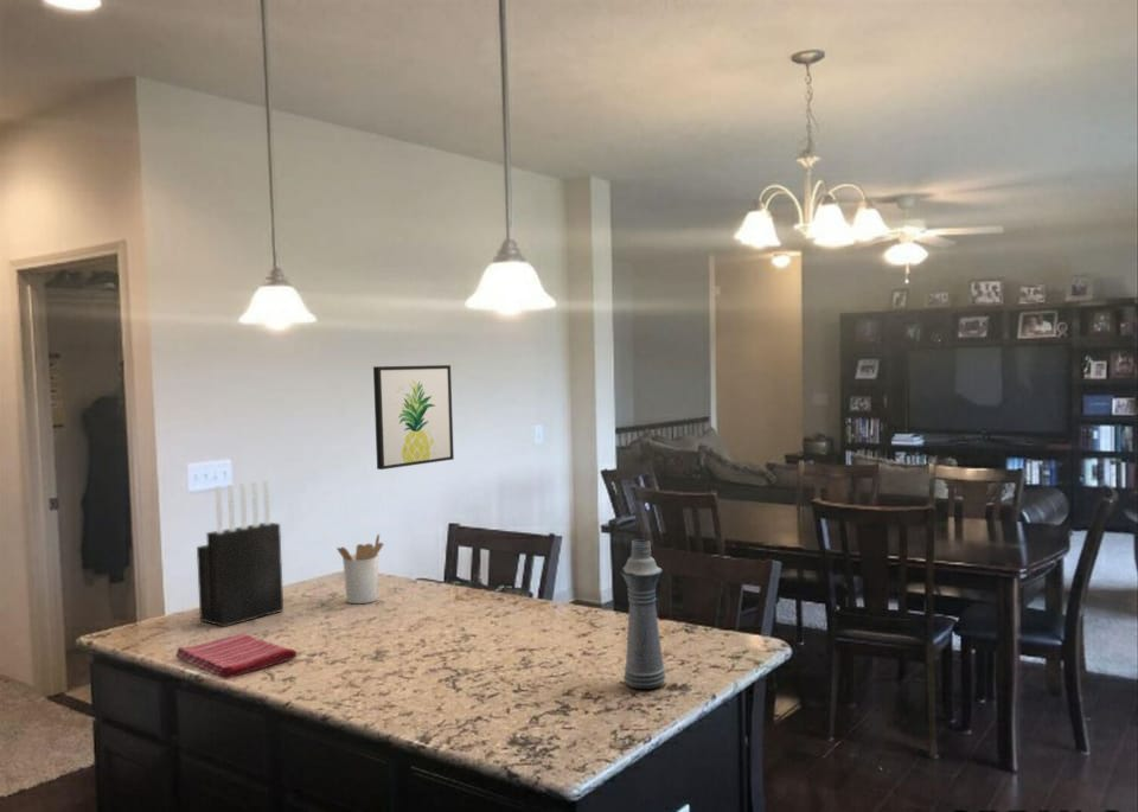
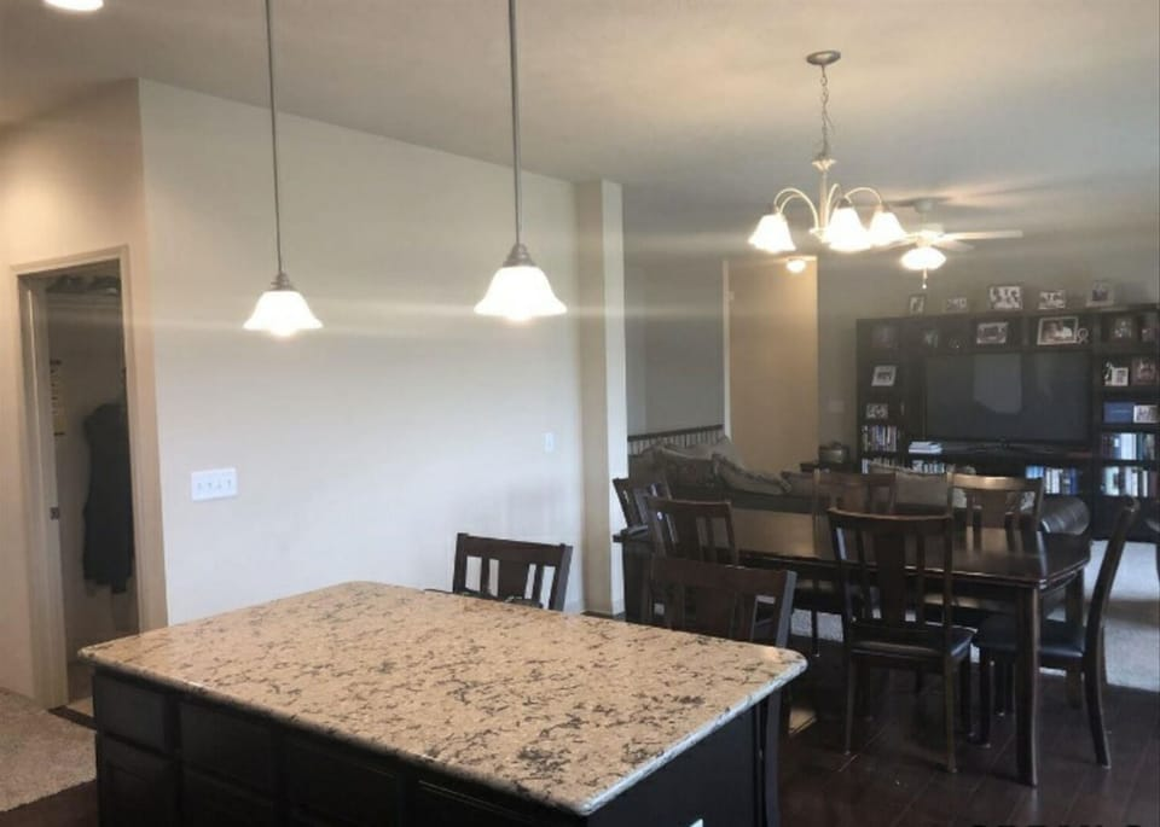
- dish towel [174,632,298,680]
- knife block [196,479,284,628]
- wall art [372,364,455,471]
- bottle [620,538,667,690]
- utensil holder [335,532,384,605]
